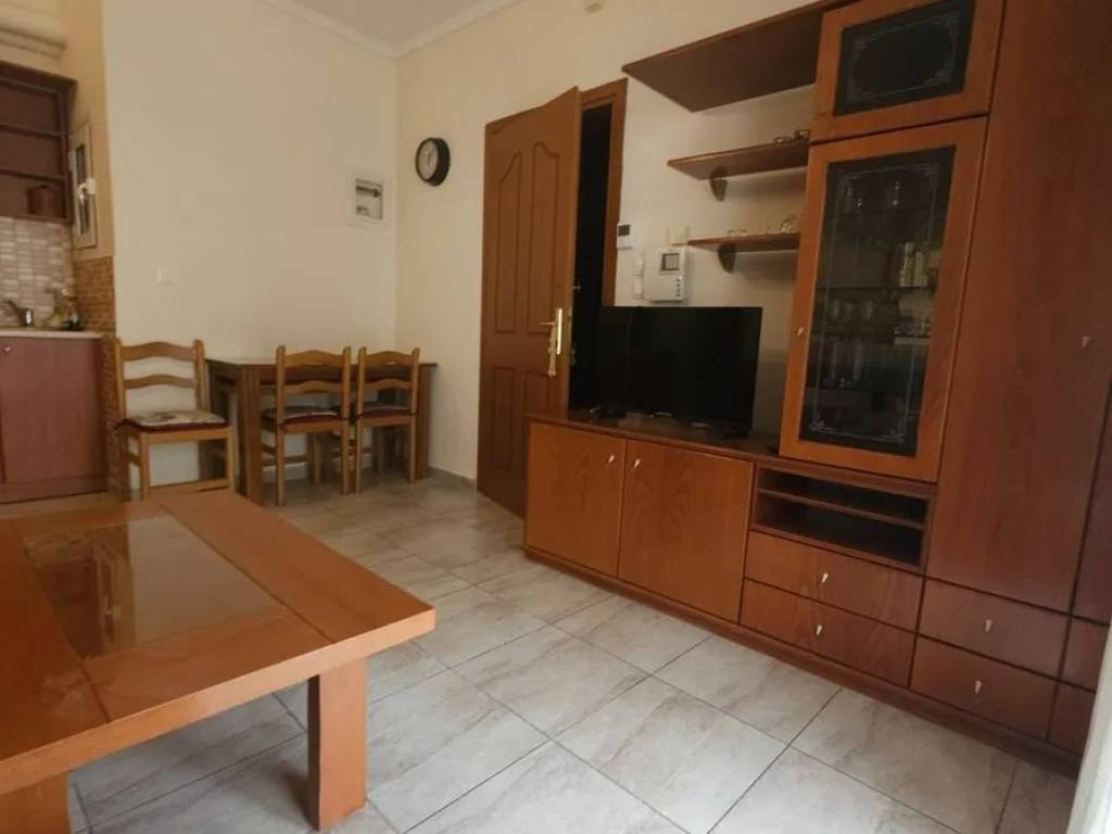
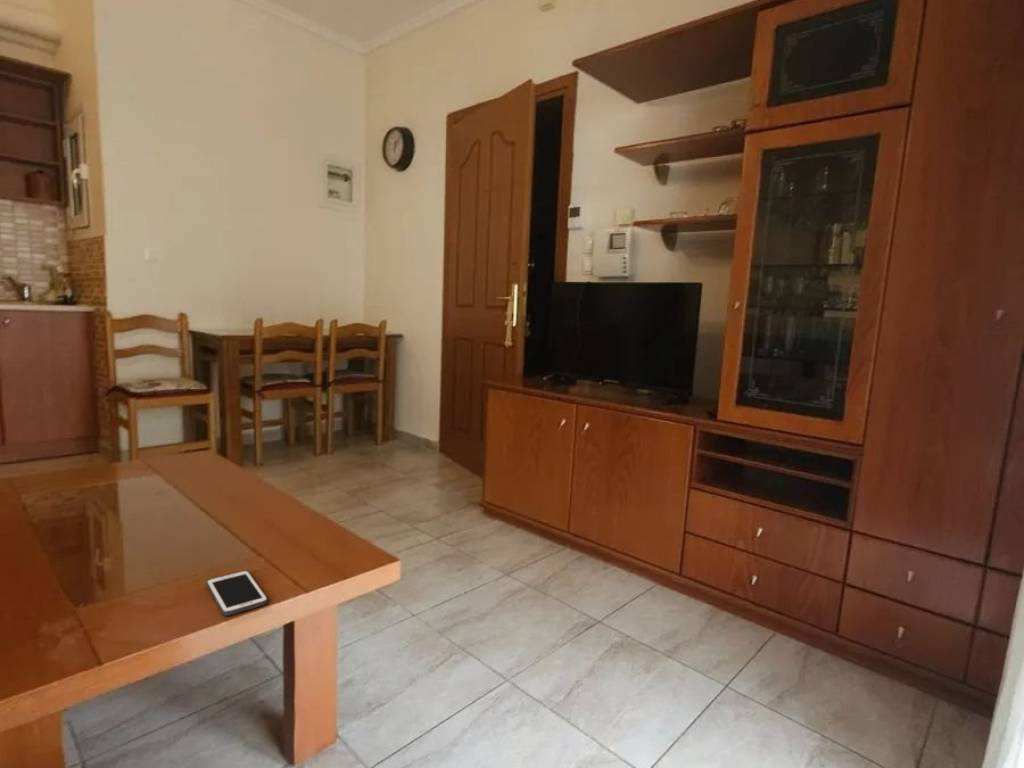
+ cell phone [206,569,269,617]
